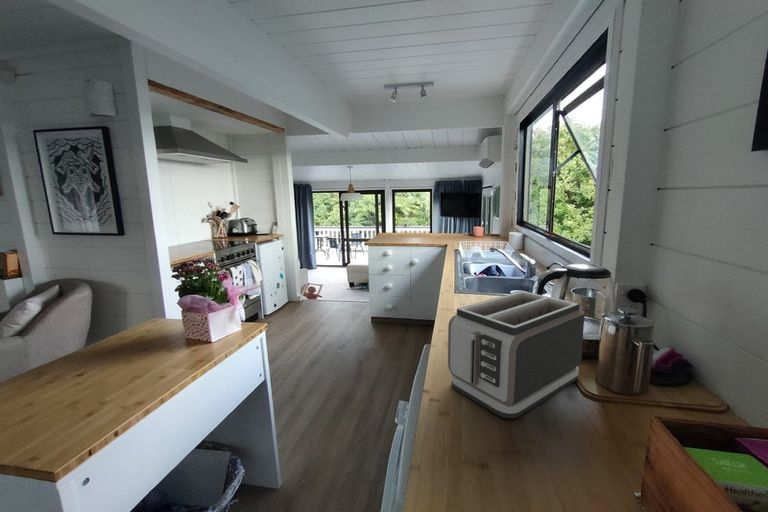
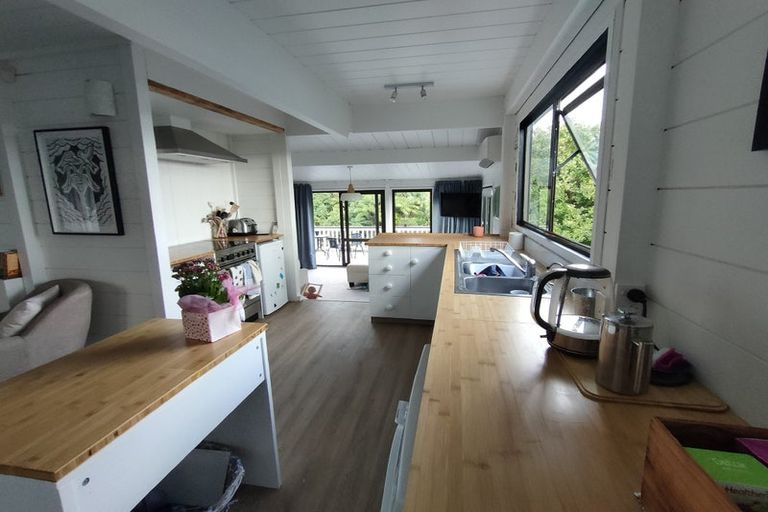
- toaster [447,290,586,419]
